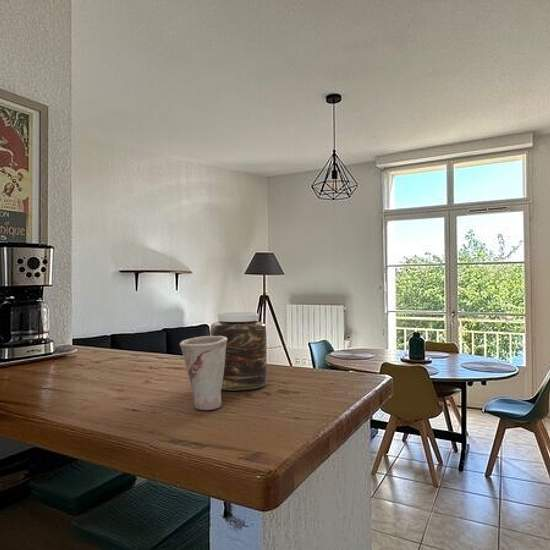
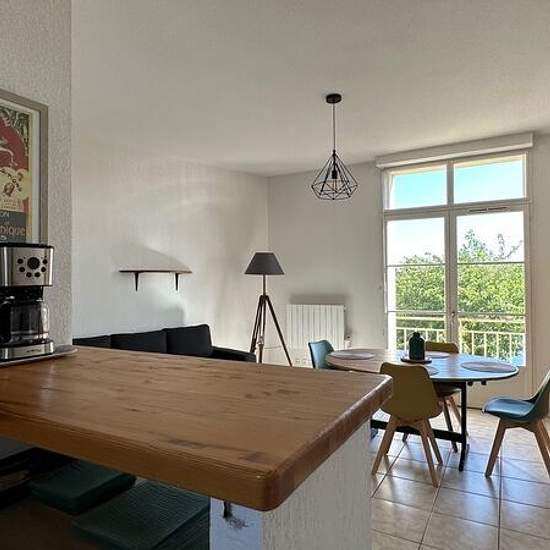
- jar [209,311,268,392]
- cup [179,335,227,411]
